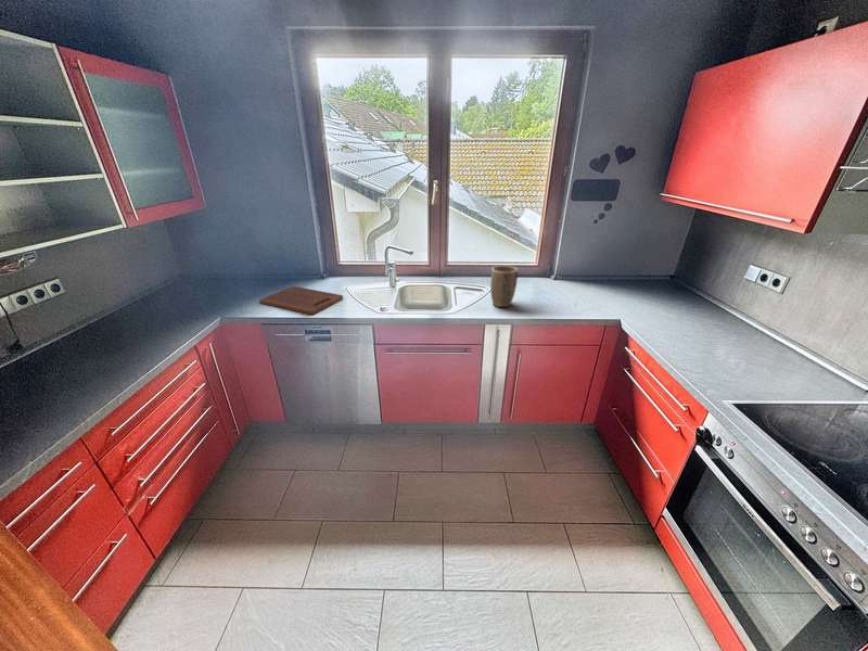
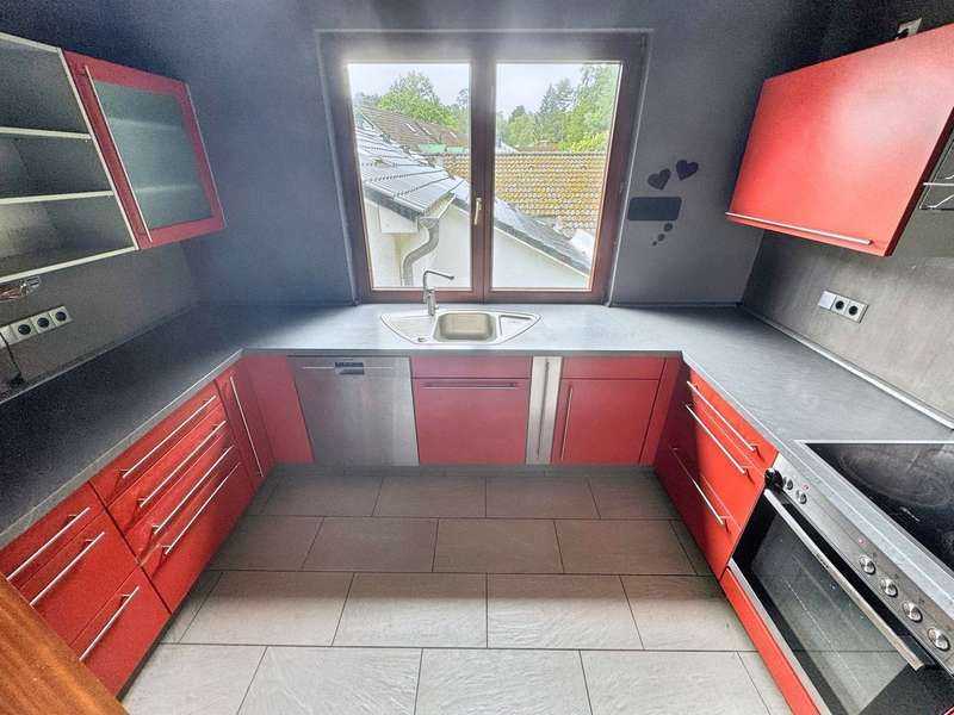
- cutting board [258,285,344,316]
- plant pot [489,265,519,308]
